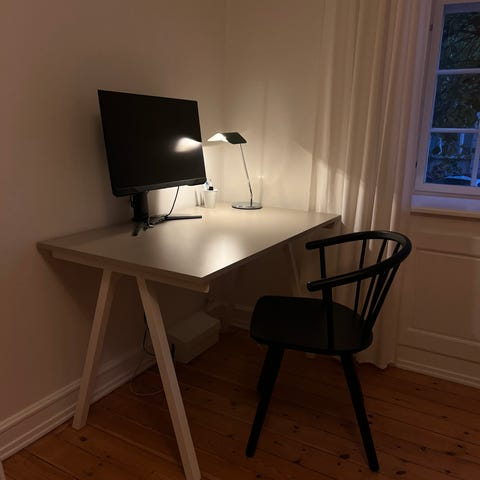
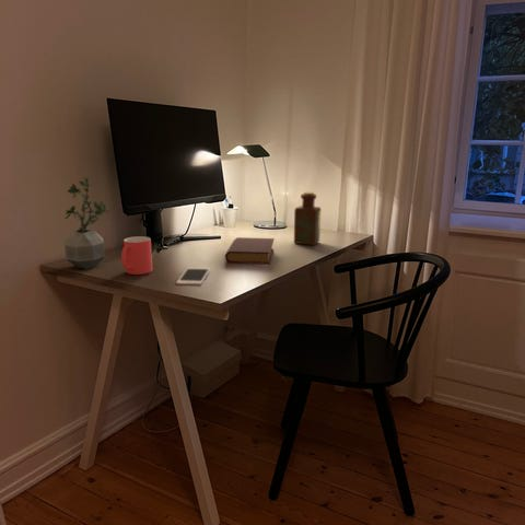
+ potted plant [63,176,112,270]
+ bottle [293,190,322,246]
+ book [224,236,276,266]
+ mug [120,235,153,276]
+ cell phone [175,267,211,287]
